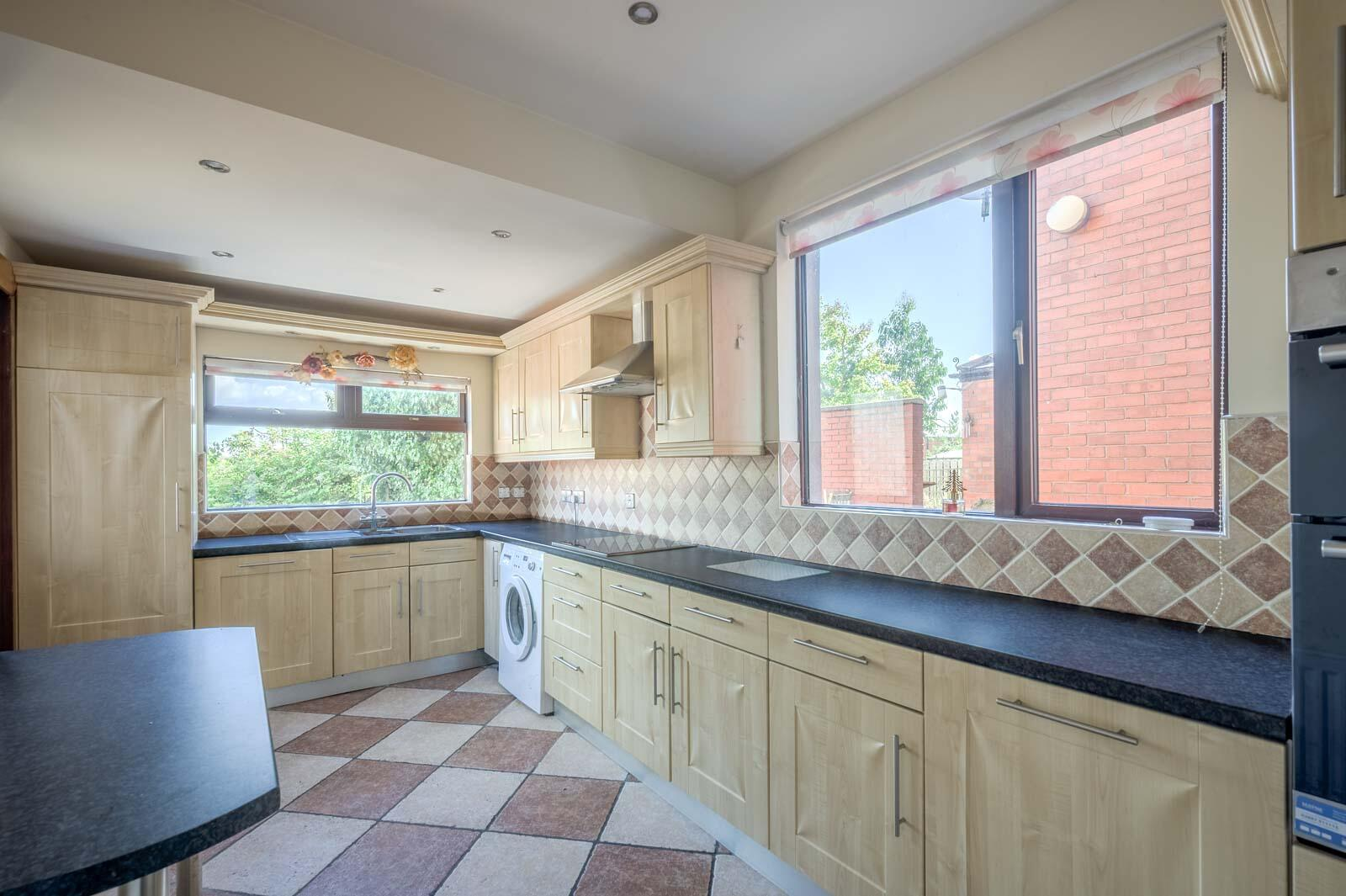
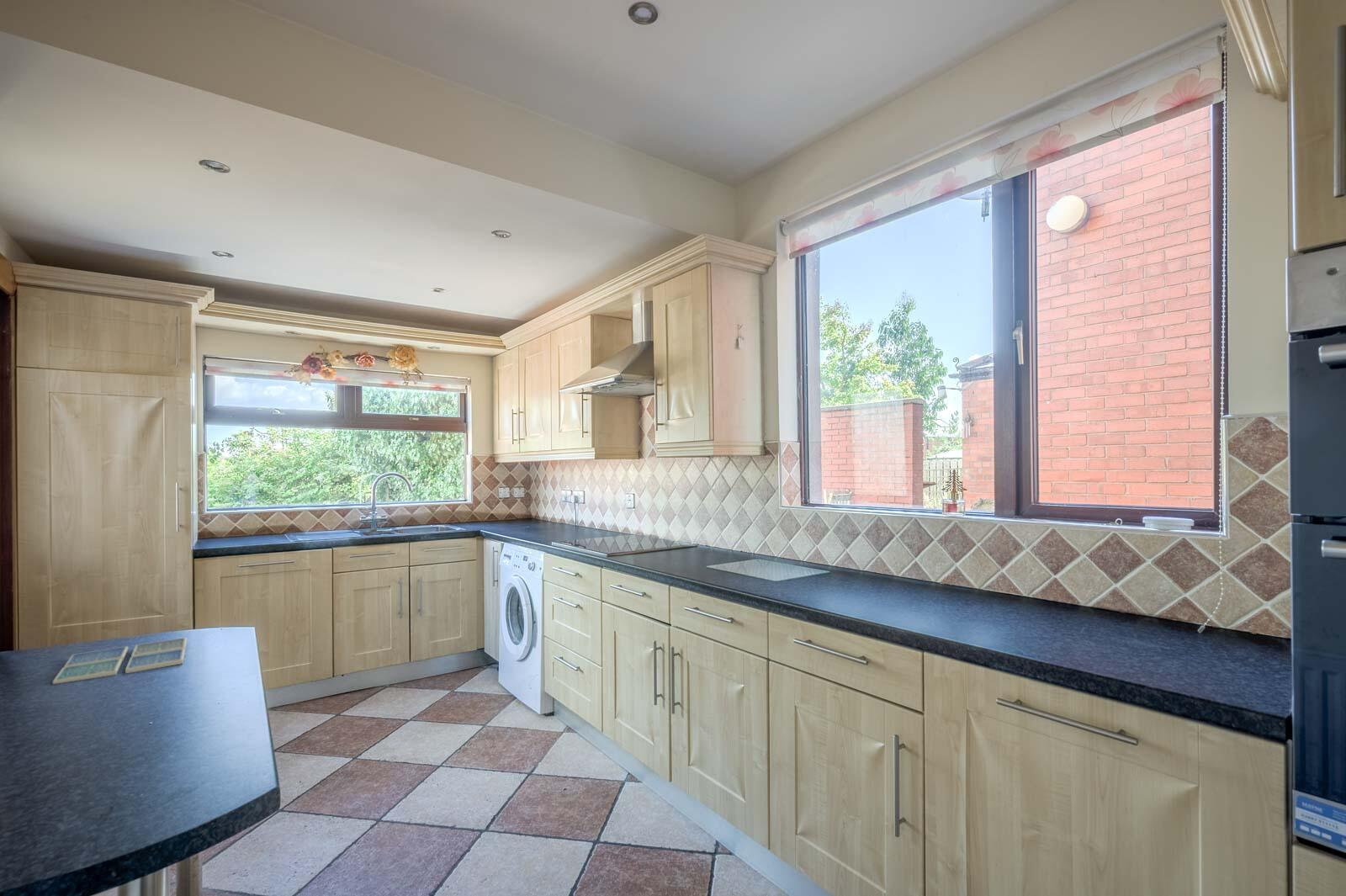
+ drink coaster [52,637,188,685]
